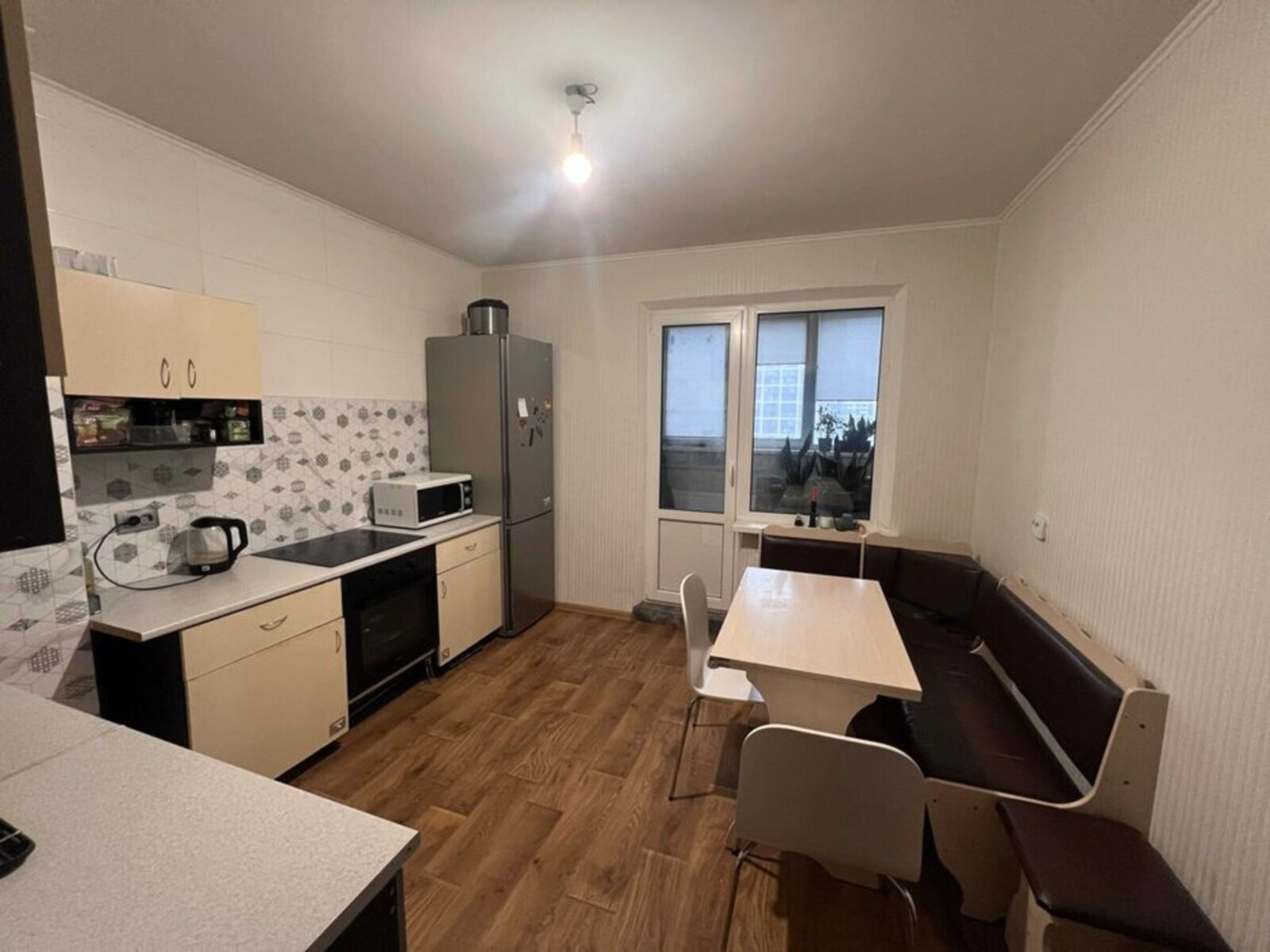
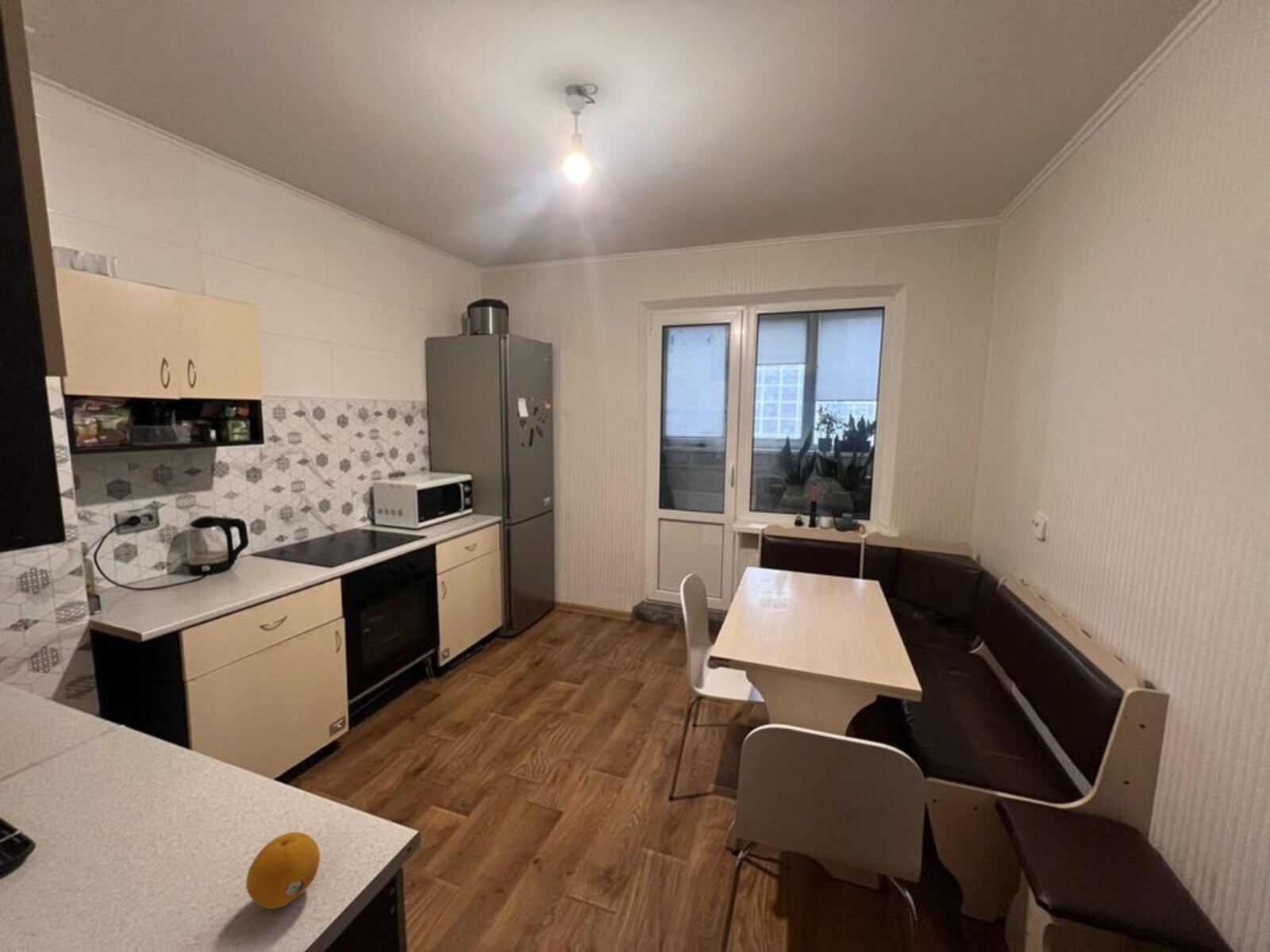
+ fruit [245,831,321,910]
